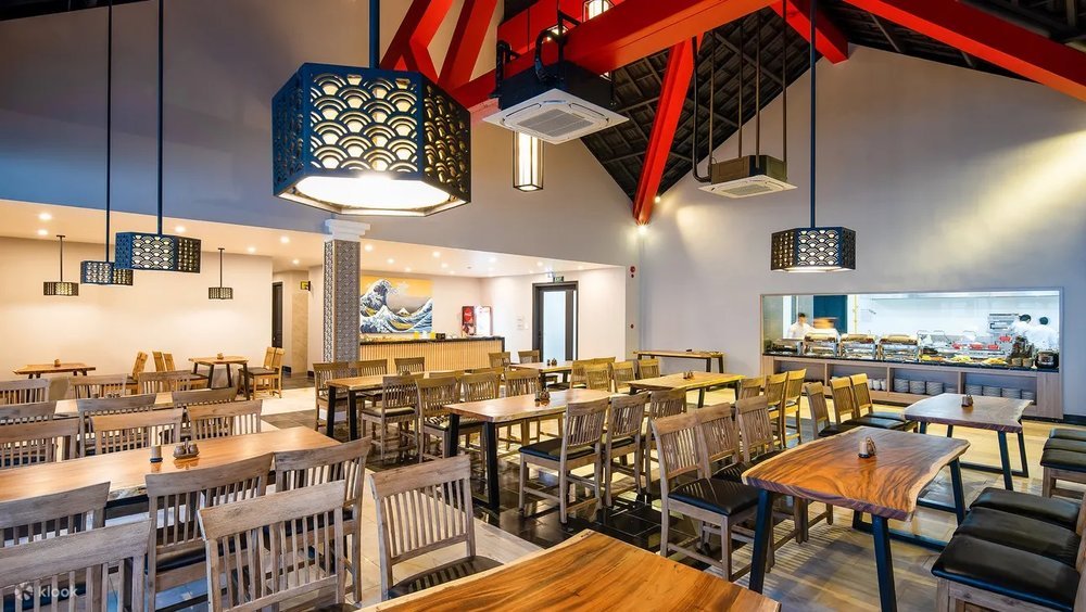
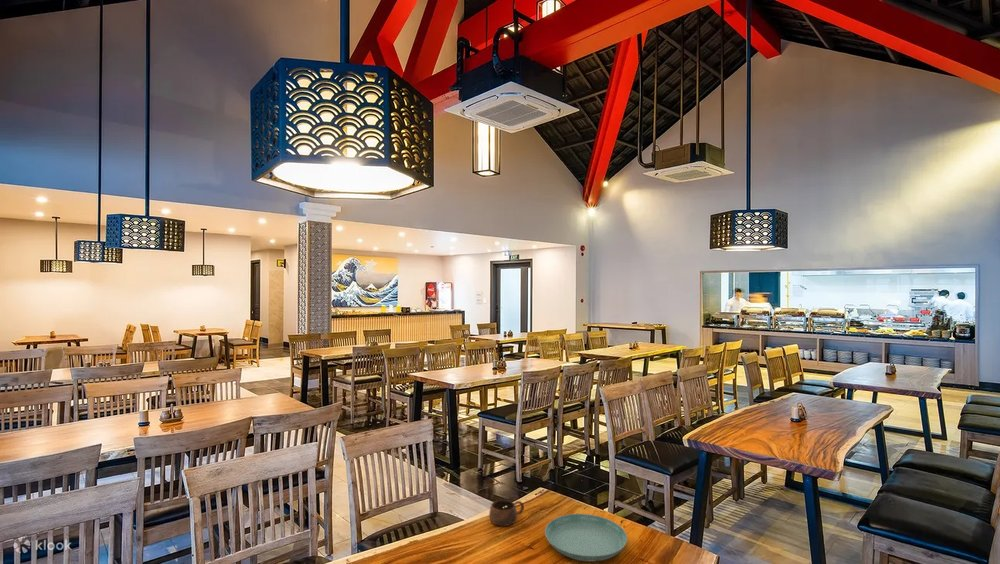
+ cup [488,499,525,527]
+ saucer [544,513,628,562]
